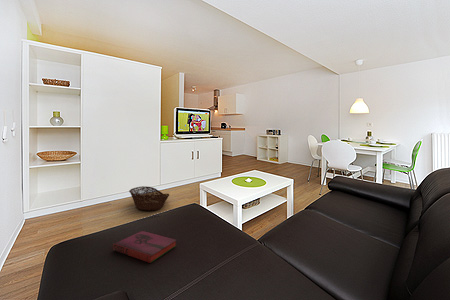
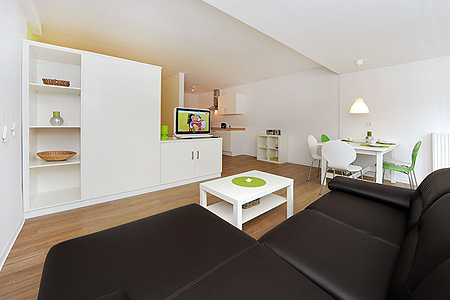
- basket [128,185,170,211]
- hardback book [112,230,177,264]
